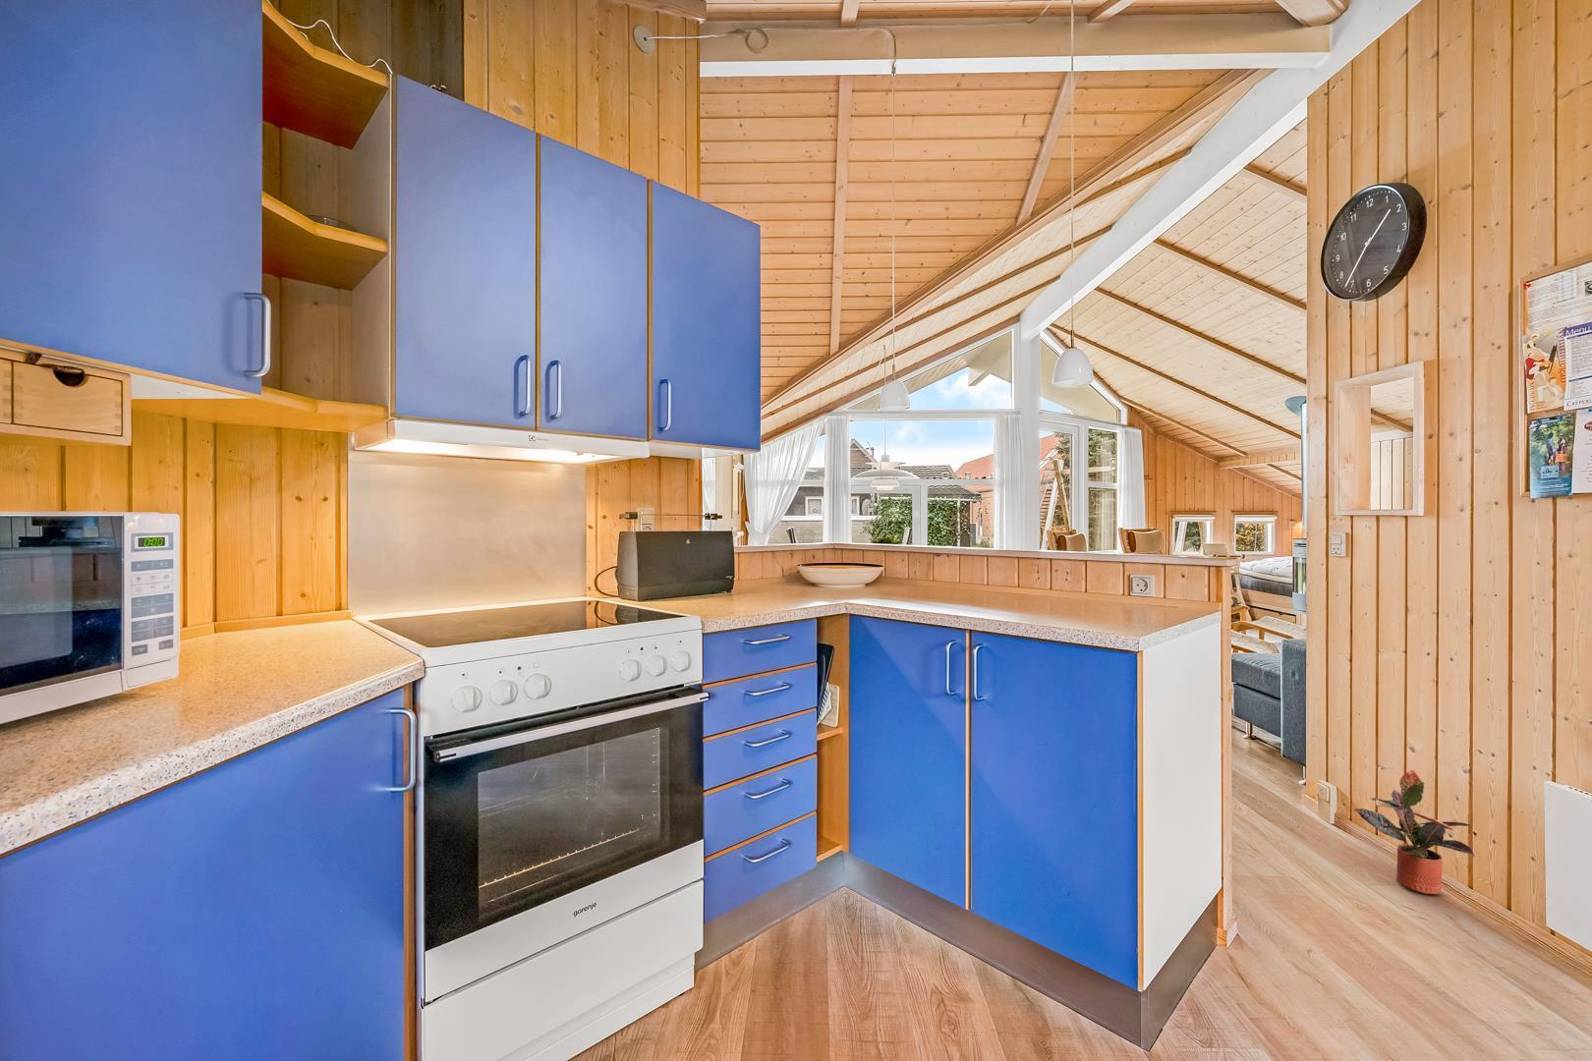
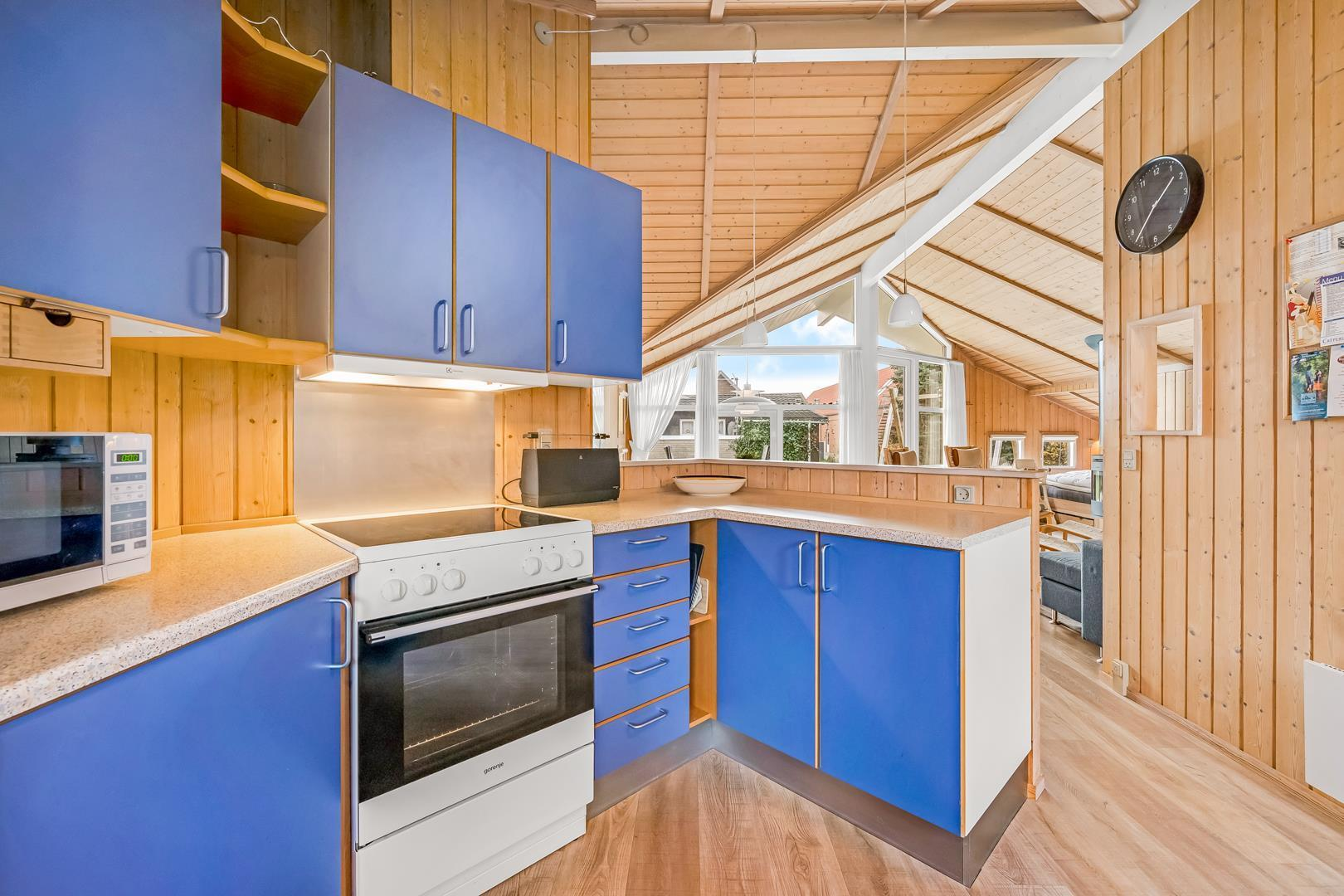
- potted plant [1353,770,1475,895]
